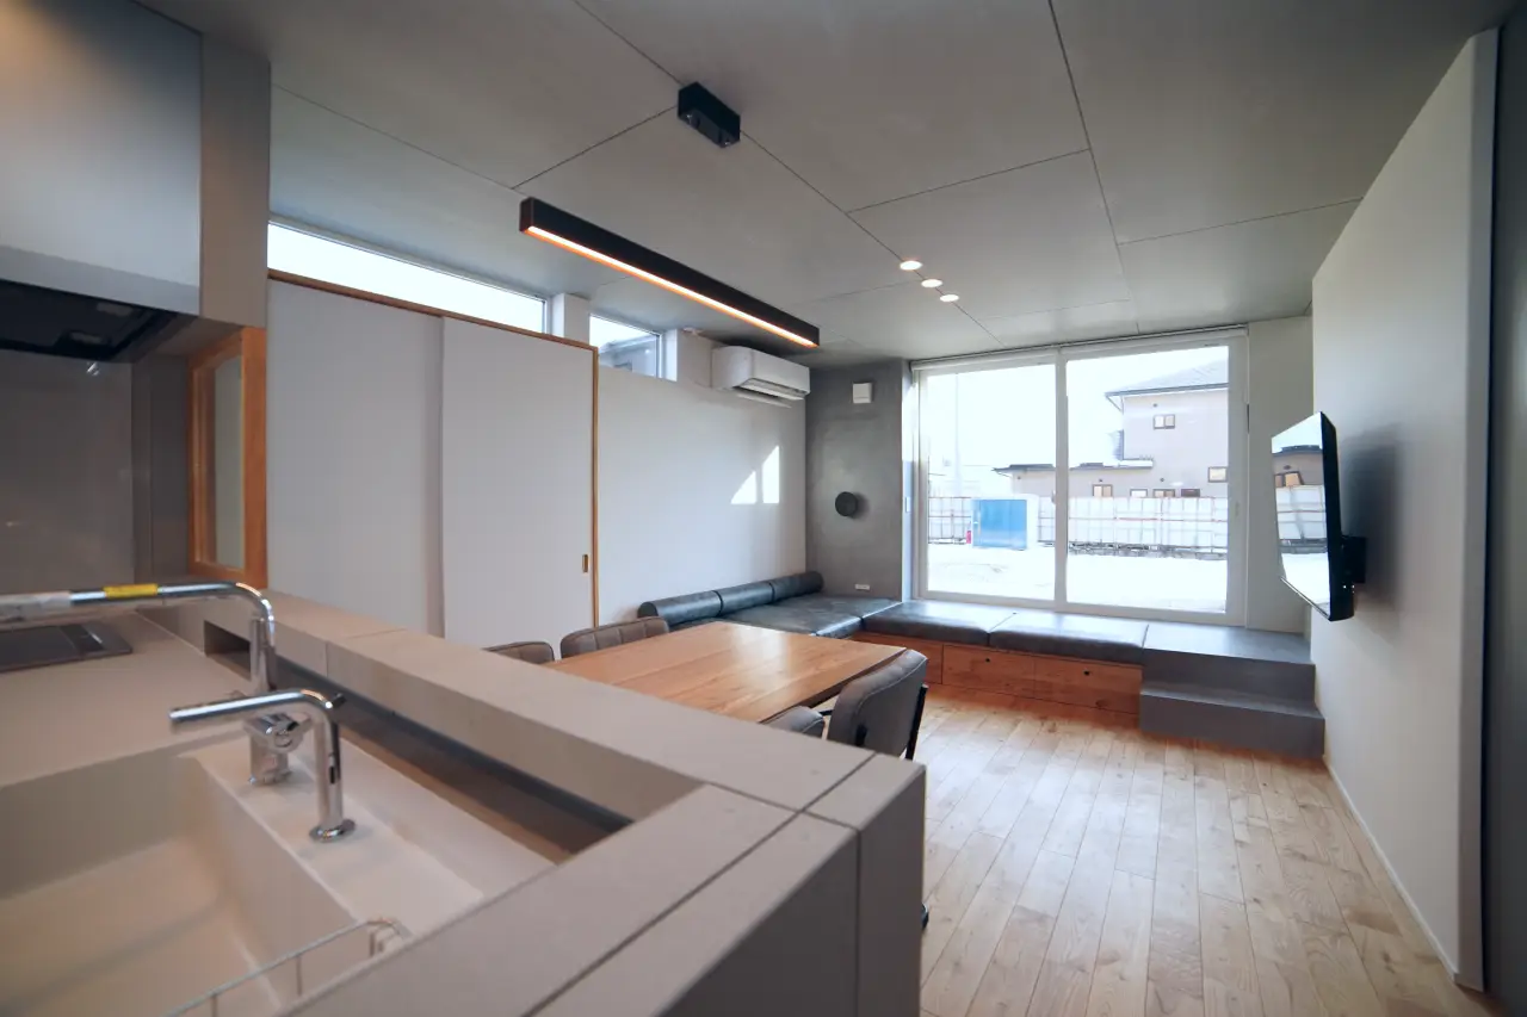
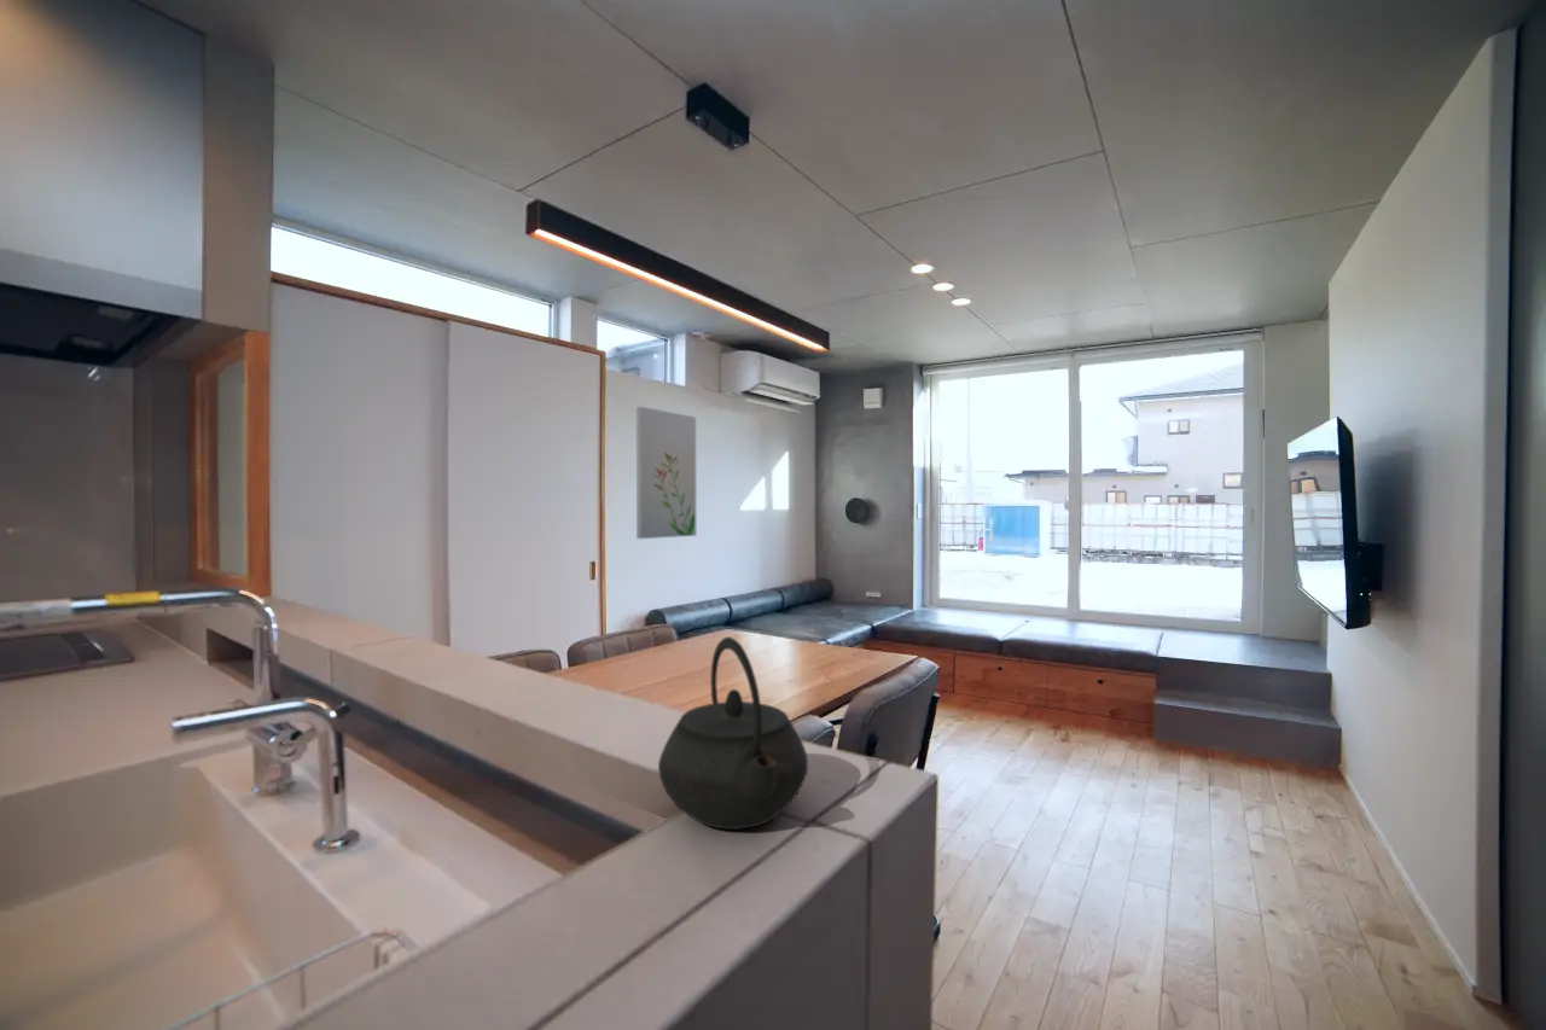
+ wall art [635,406,697,540]
+ kettle [657,635,809,831]
